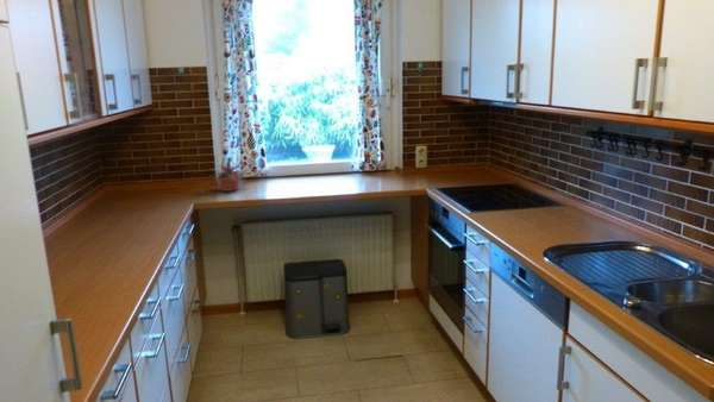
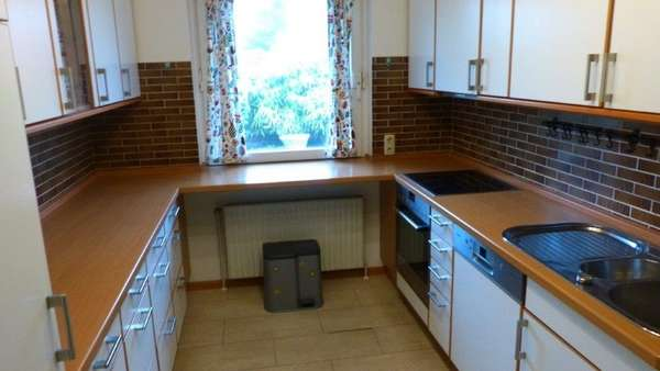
- potted plant [207,155,248,193]
